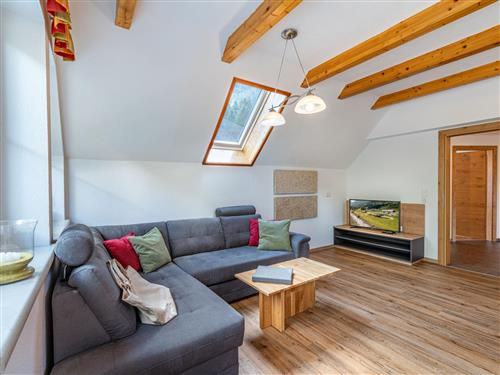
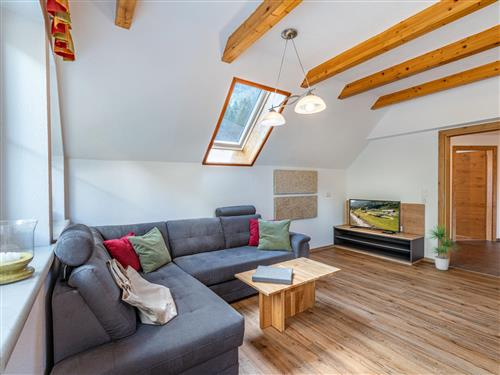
+ potted plant [425,223,462,271]
